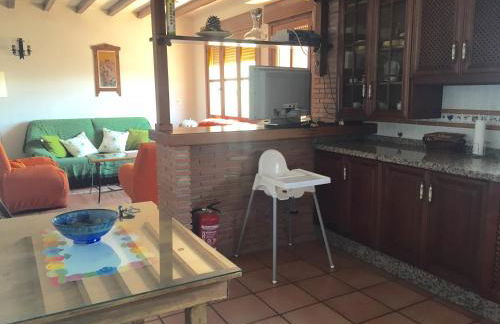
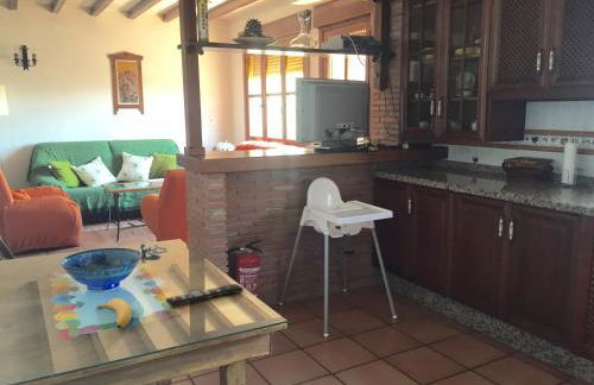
+ remote control [165,283,245,308]
+ banana [95,297,133,329]
